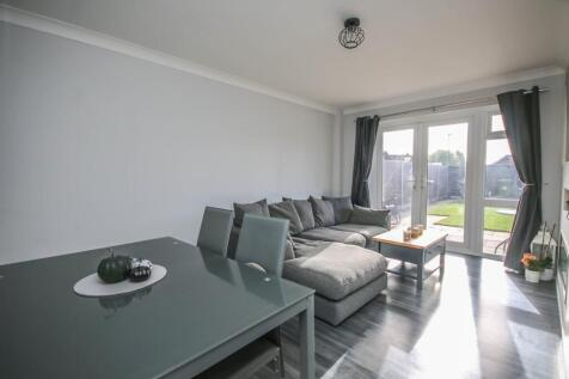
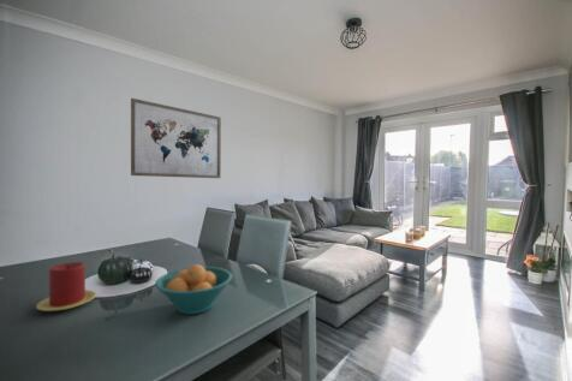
+ wall art [130,97,222,179]
+ candle [35,261,97,312]
+ fruit bowl [154,263,233,315]
